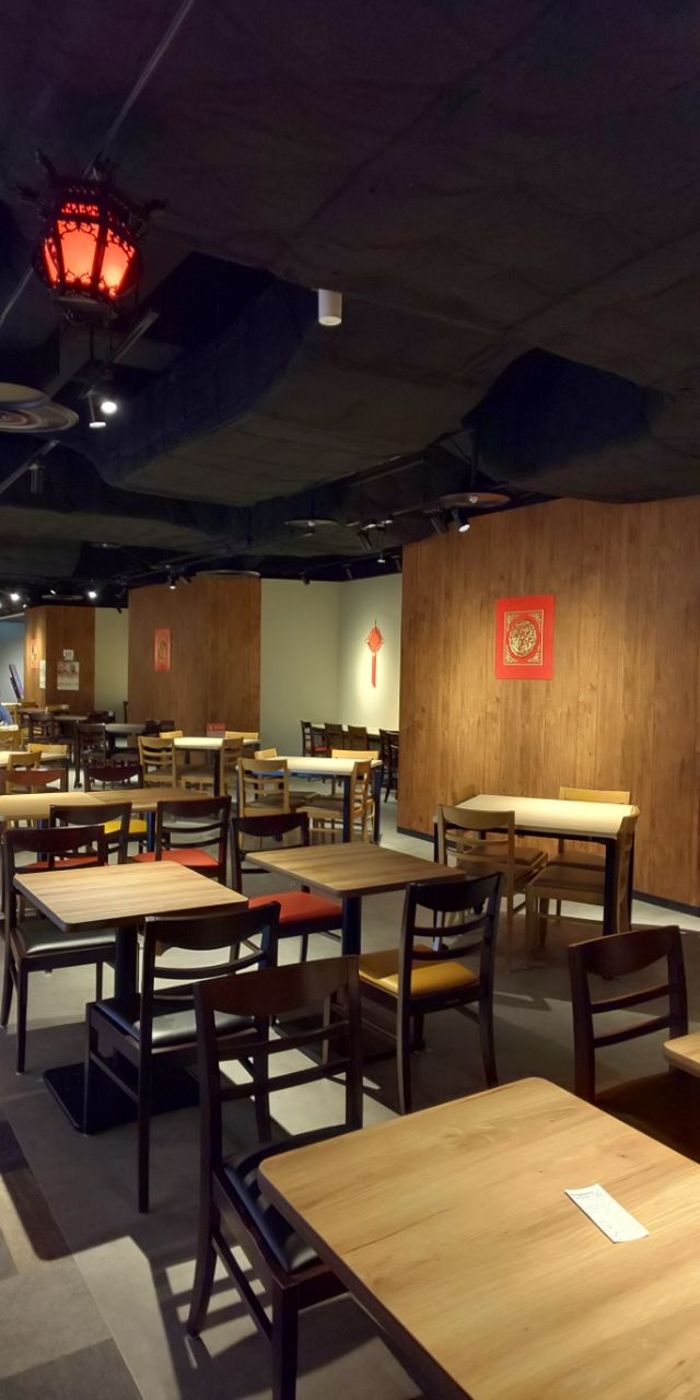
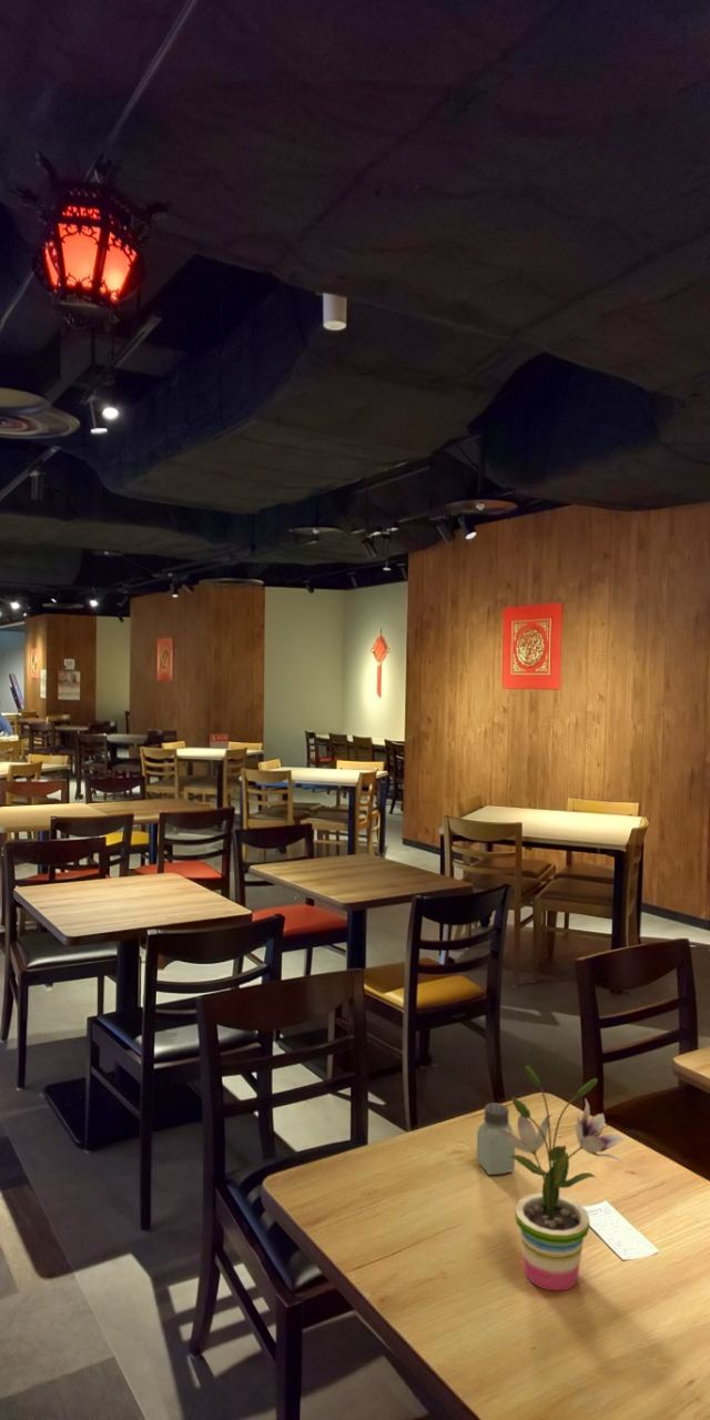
+ saltshaker [476,1102,516,1176]
+ potted plant [497,1064,627,1292]
